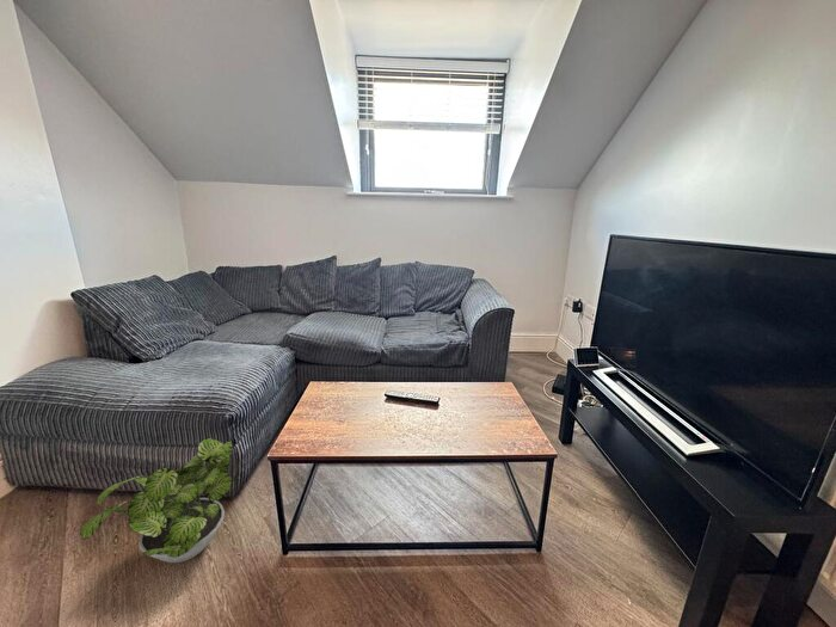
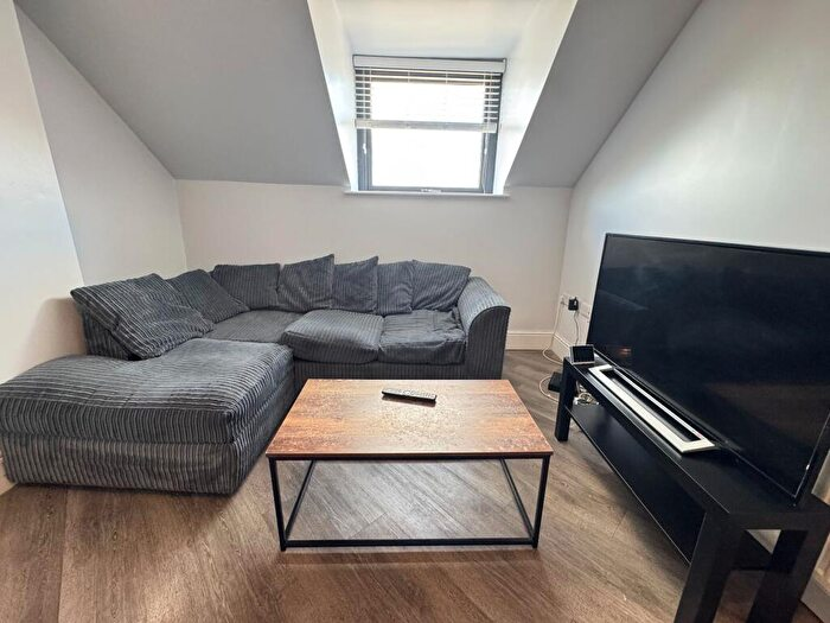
- potted plant [79,437,234,564]
